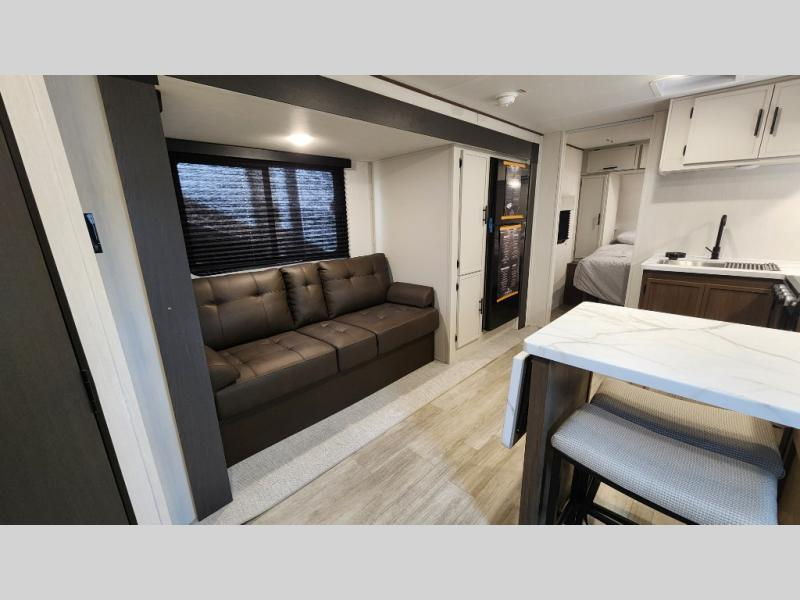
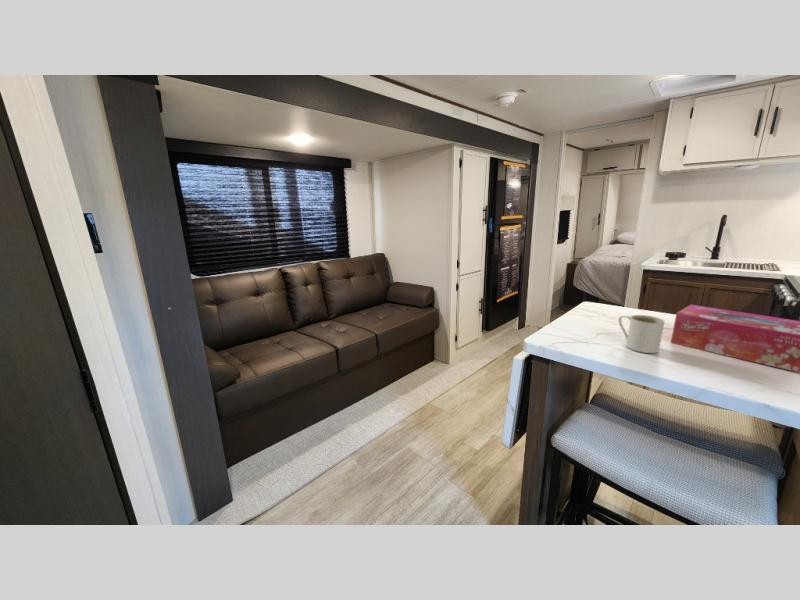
+ mug [618,314,666,354]
+ tissue box [670,304,800,374]
